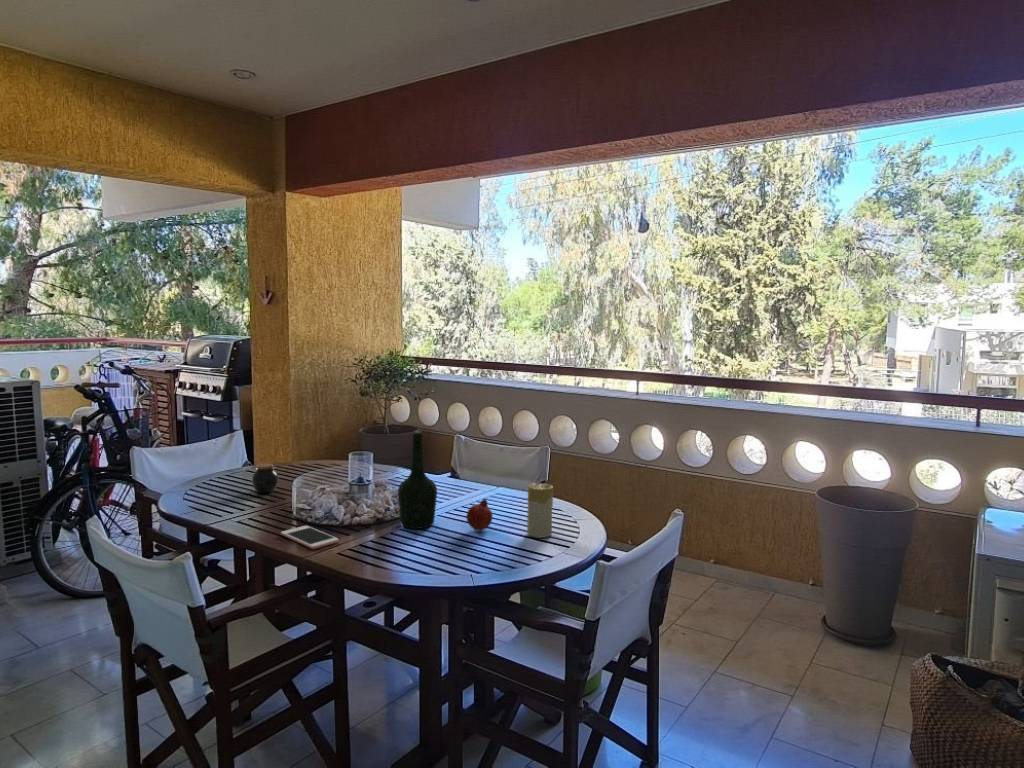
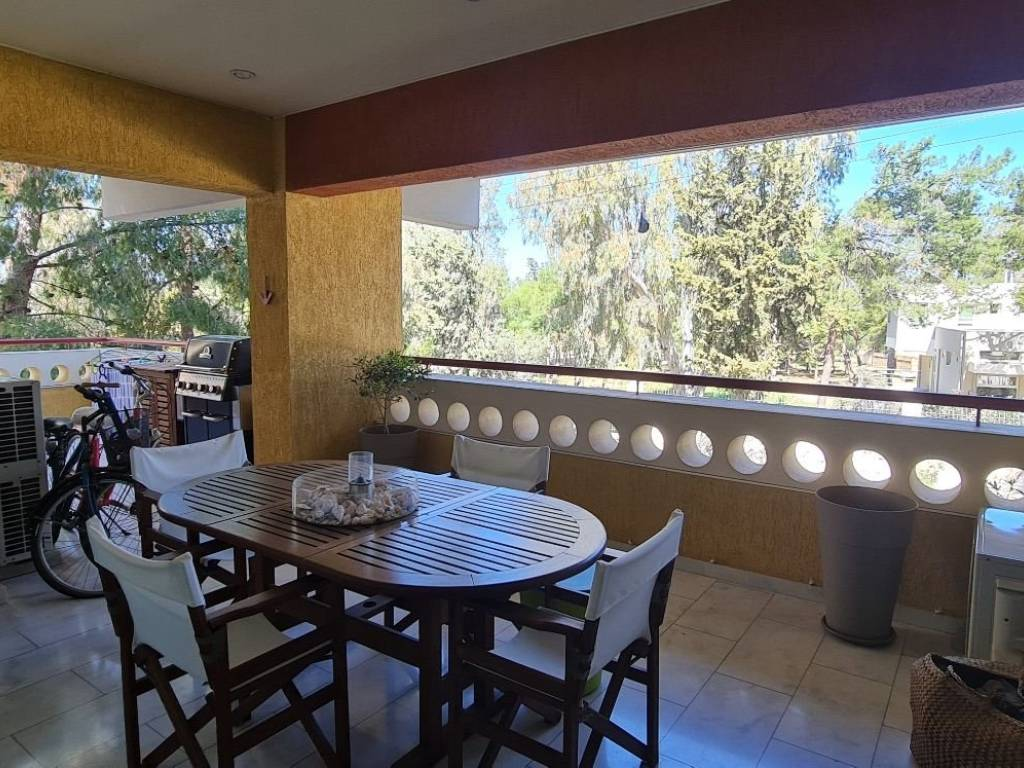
- cell phone [280,525,340,550]
- bottle [397,430,438,530]
- fruit [465,498,494,532]
- candle [526,482,554,539]
- jar [251,462,279,494]
